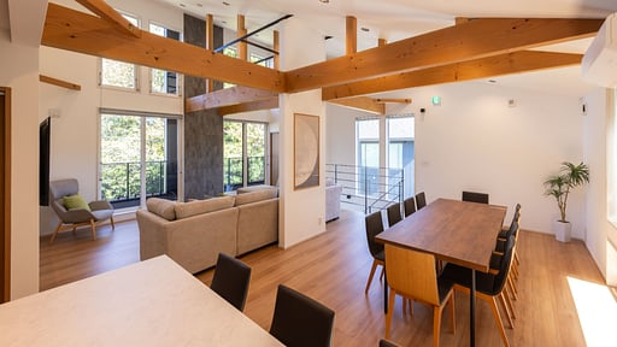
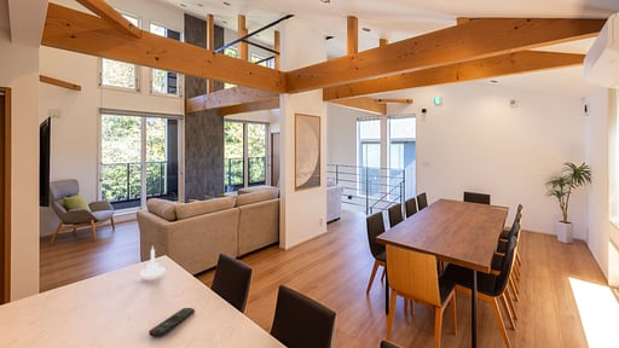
+ remote control [147,307,196,338]
+ candle holder [139,245,167,278]
